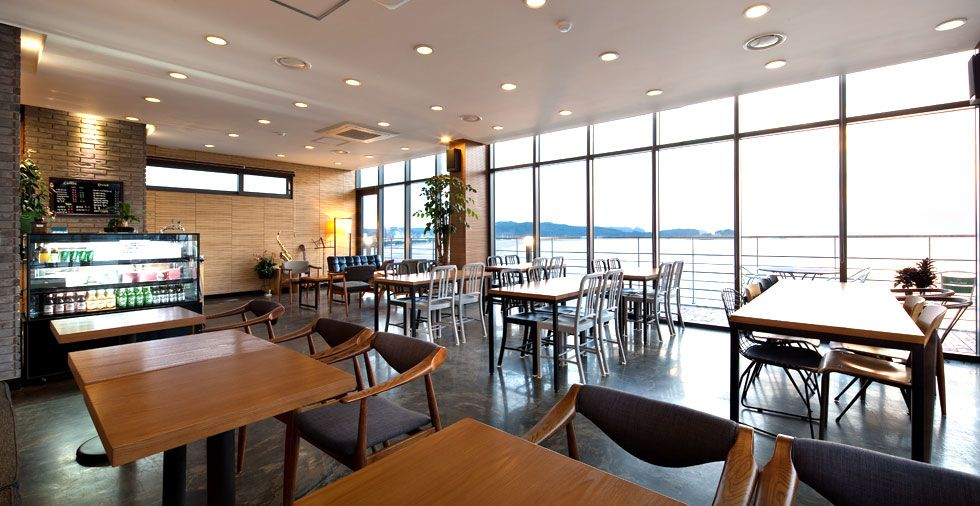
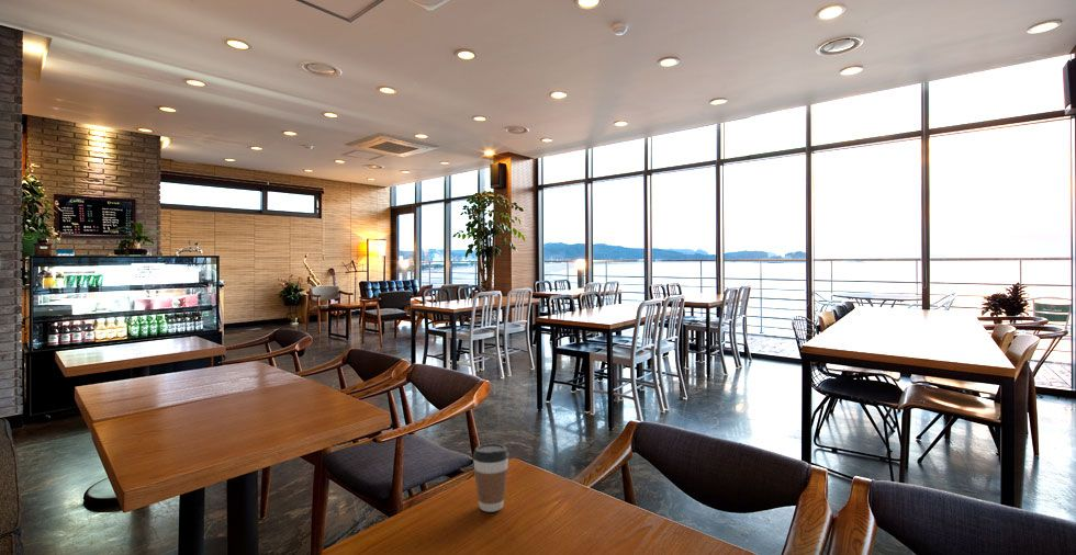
+ coffee cup [472,443,511,513]
